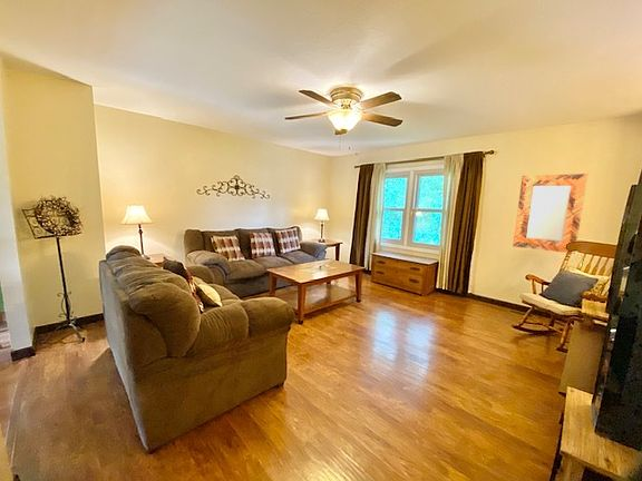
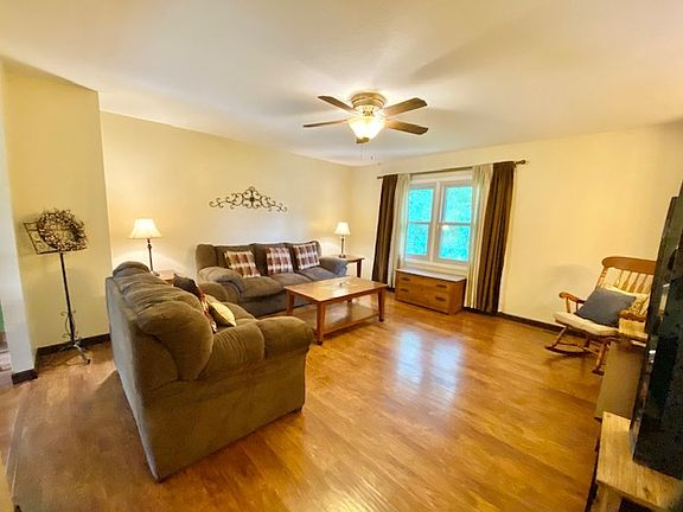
- home mirror [512,173,588,255]
